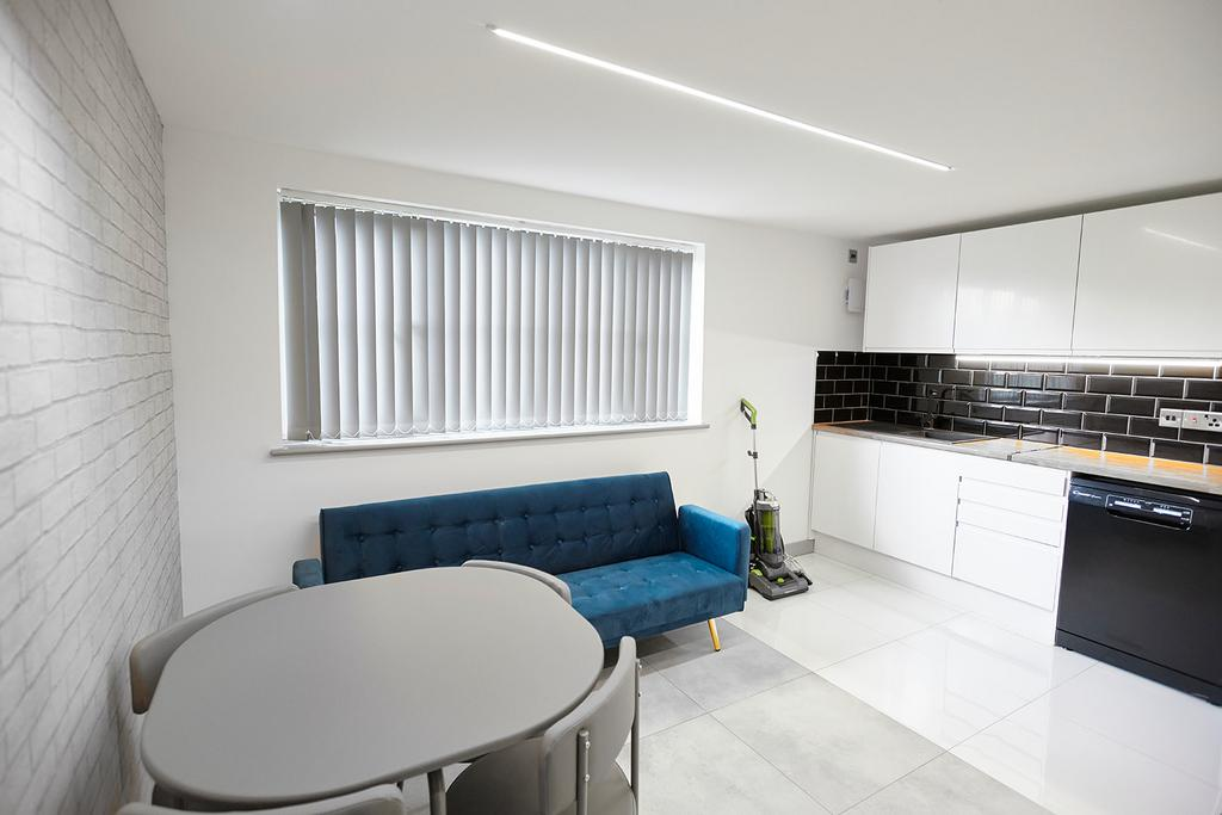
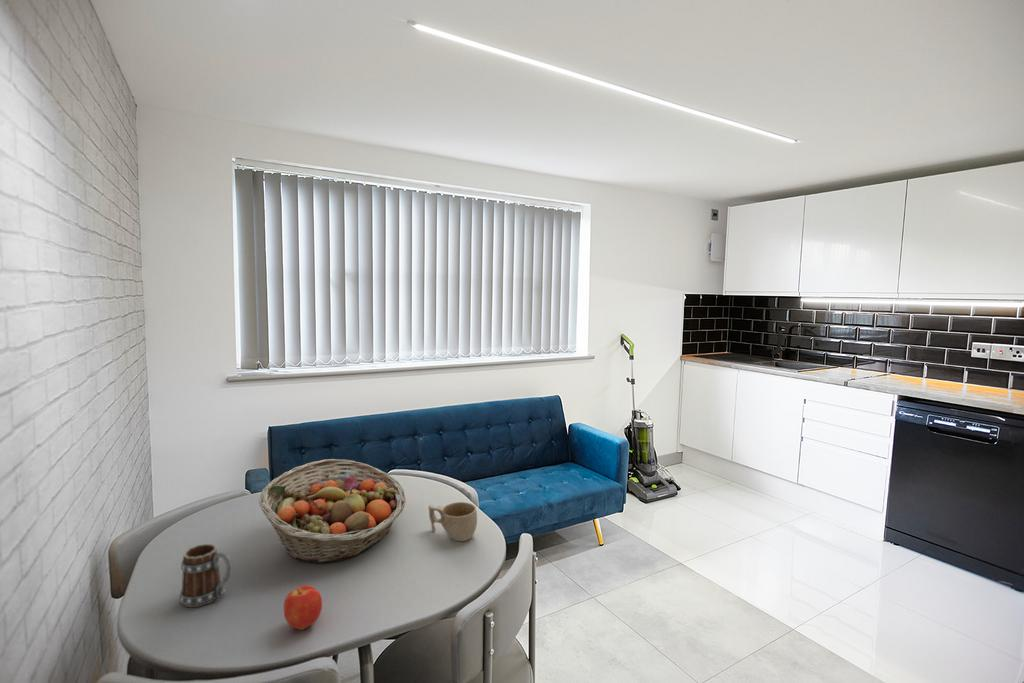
+ cup [428,501,478,542]
+ mug [179,543,233,608]
+ fruit basket [258,458,406,564]
+ apple [283,584,323,631]
